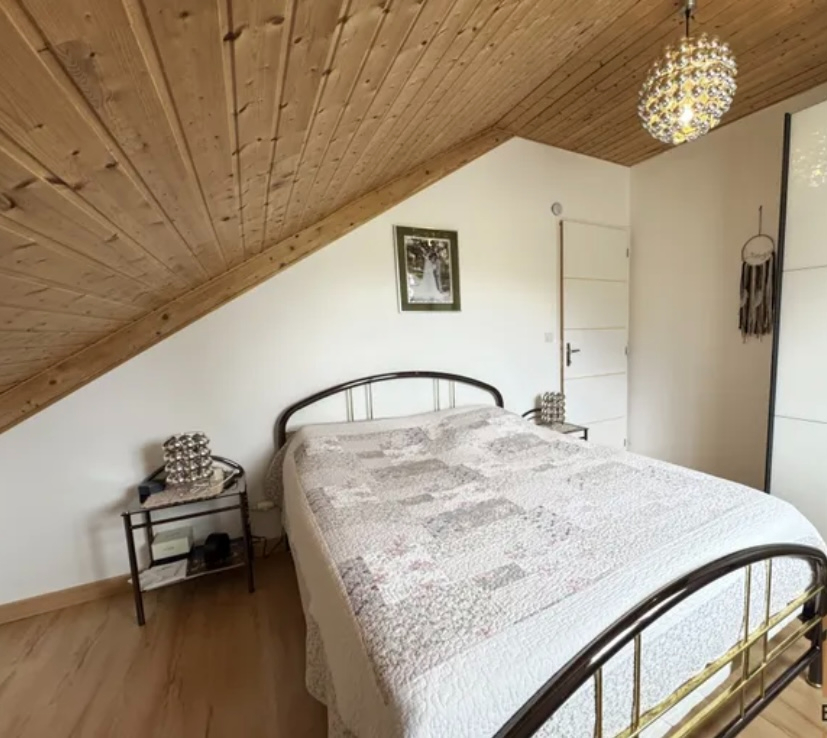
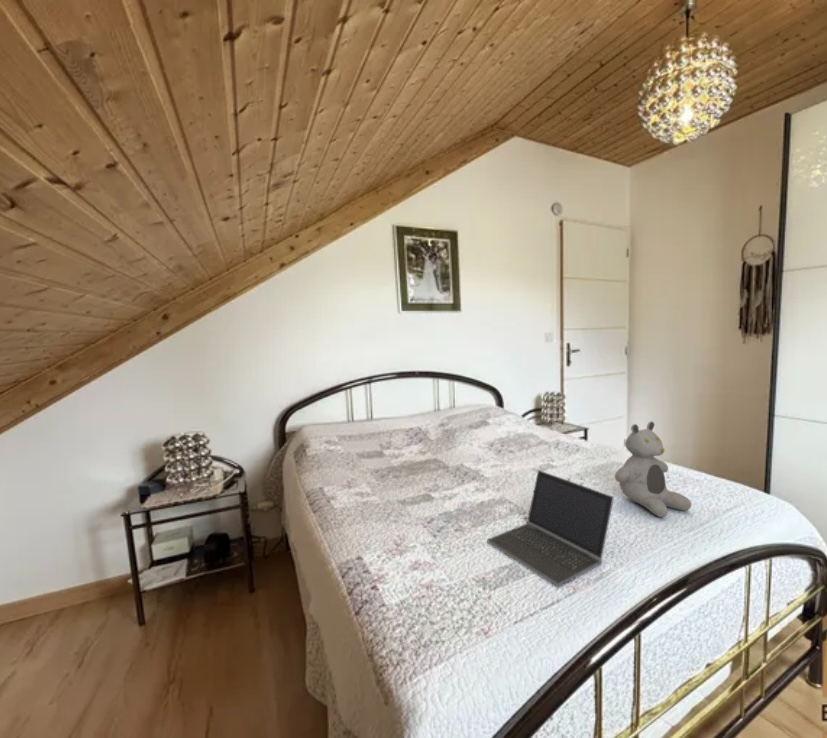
+ teddy bear [614,420,692,518]
+ laptop computer [486,469,615,589]
